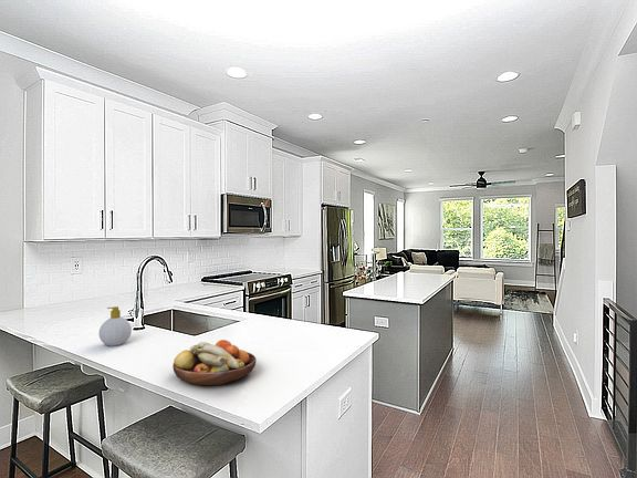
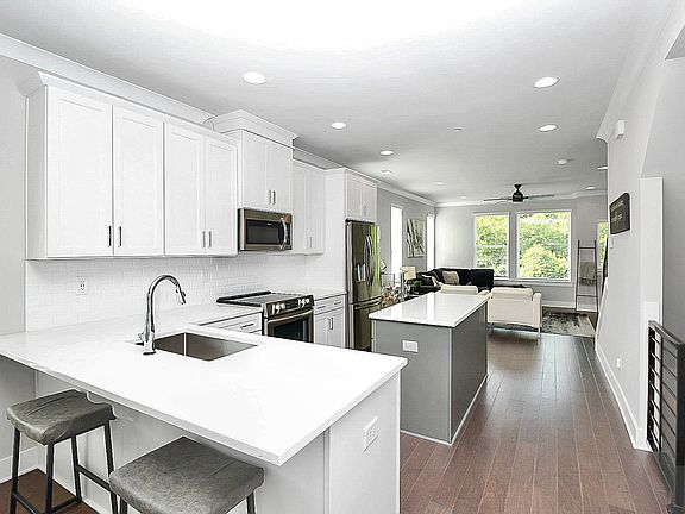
- soap bottle [97,305,133,347]
- fruit bowl [171,339,258,386]
